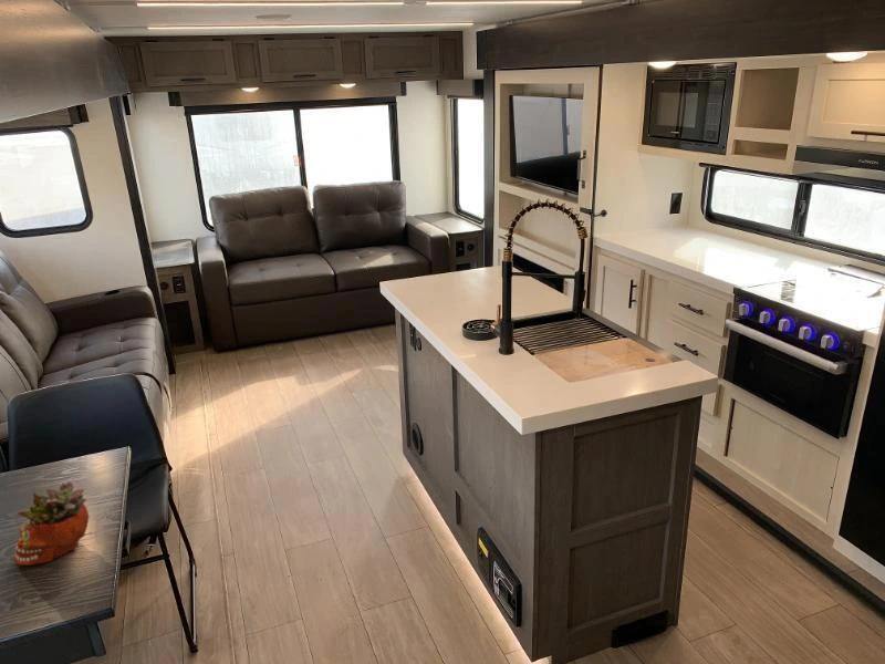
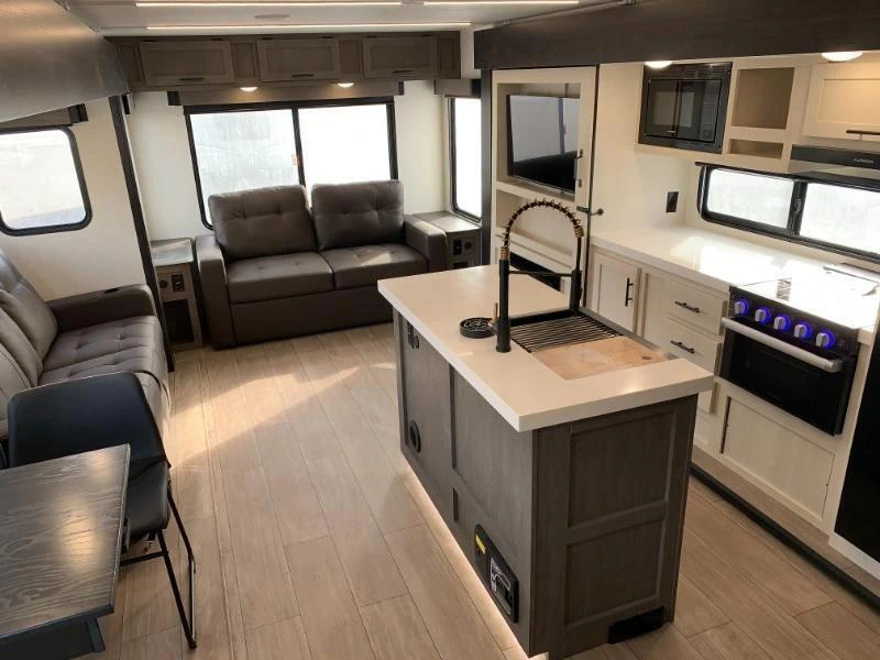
- succulent planter [13,480,91,567]
